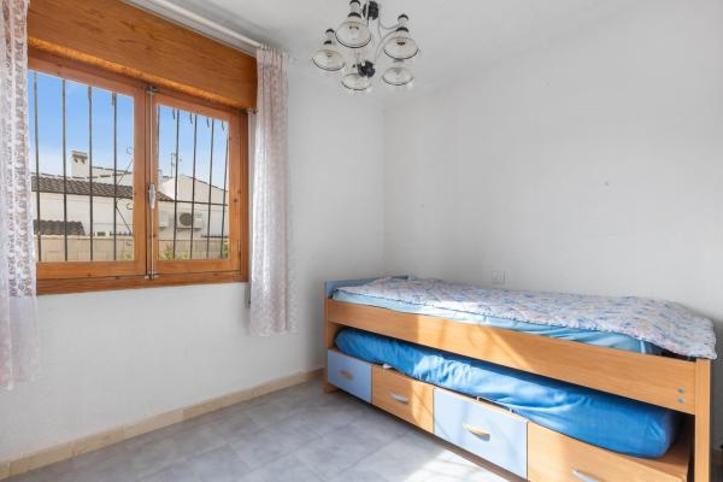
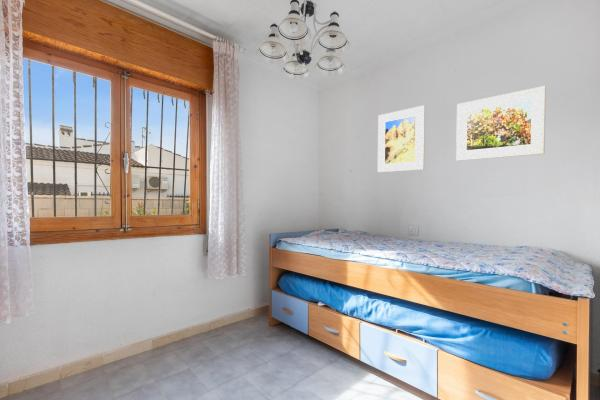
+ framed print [455,85,547,162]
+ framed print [377,104,426,173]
